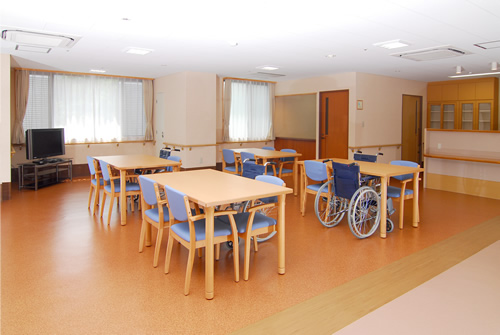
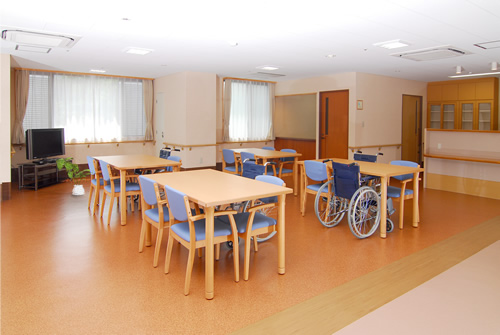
+ house plant [55,156,92,196]
